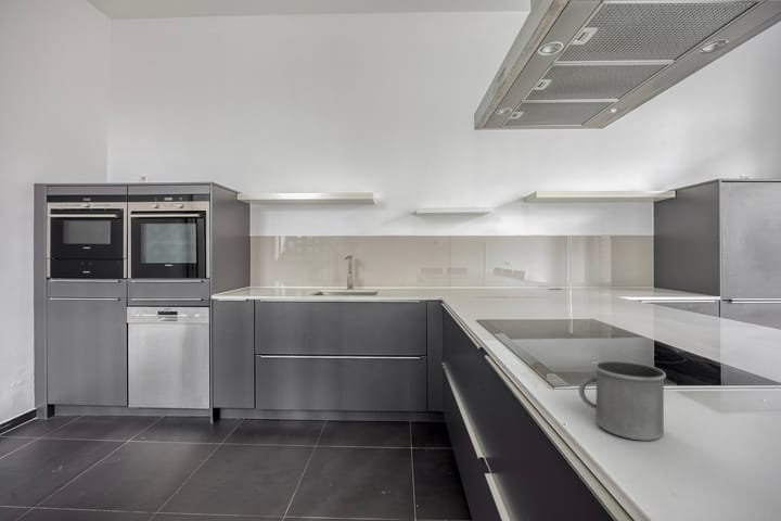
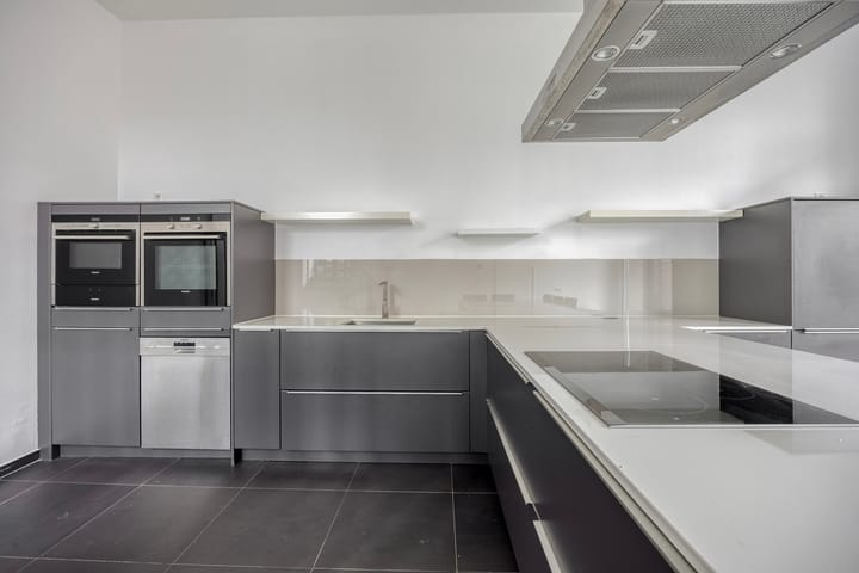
- mug [578,359,667,442]
